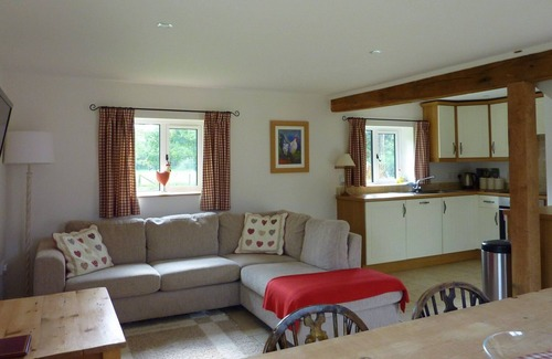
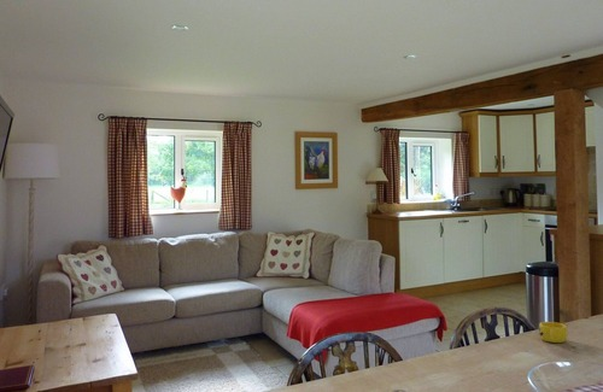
+ cup [538,321,568,344]
